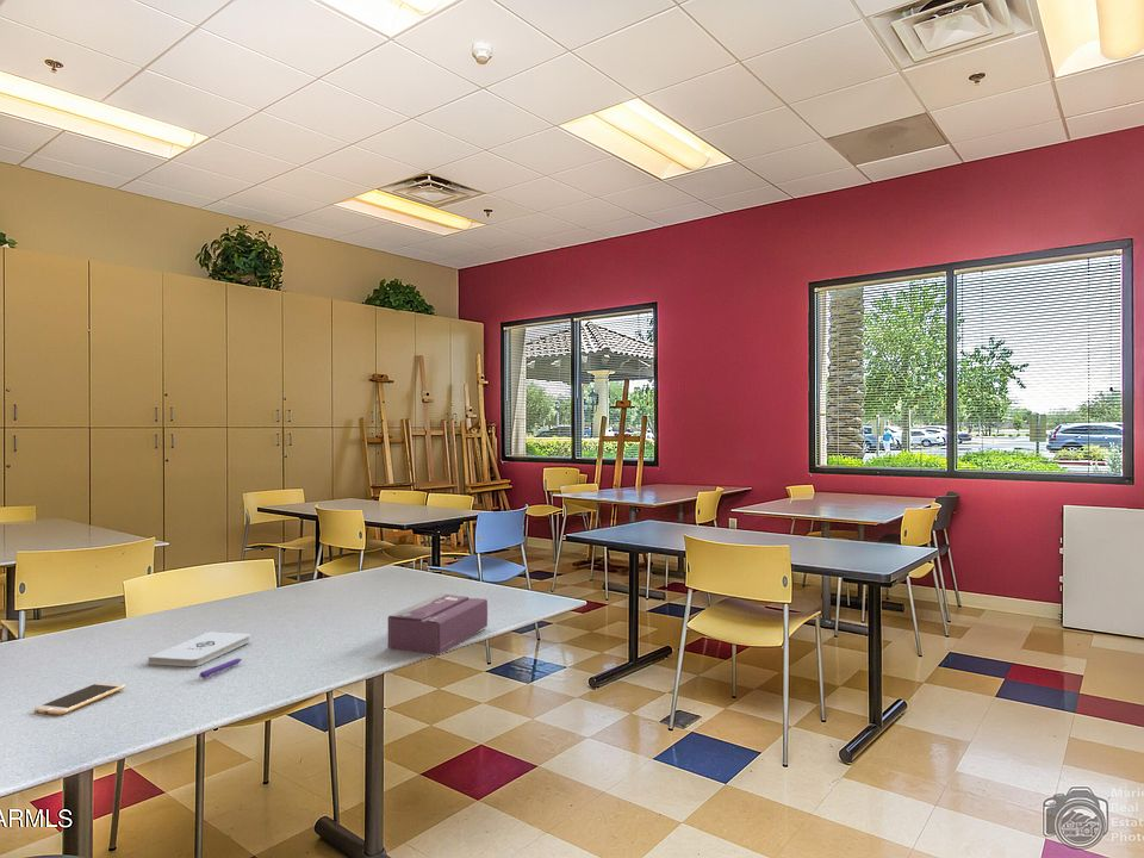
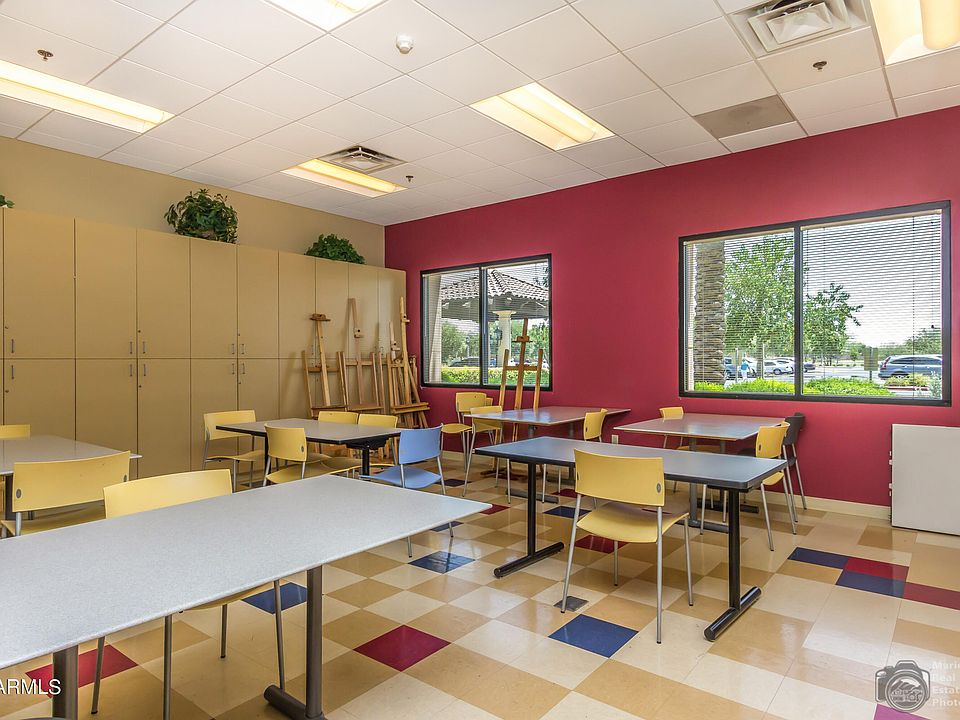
- notepad [148,630,251,667]
- tissue box [387,592,489,655]
- pen [198,658,243,679]
- smartphone [33,680,126,716]
